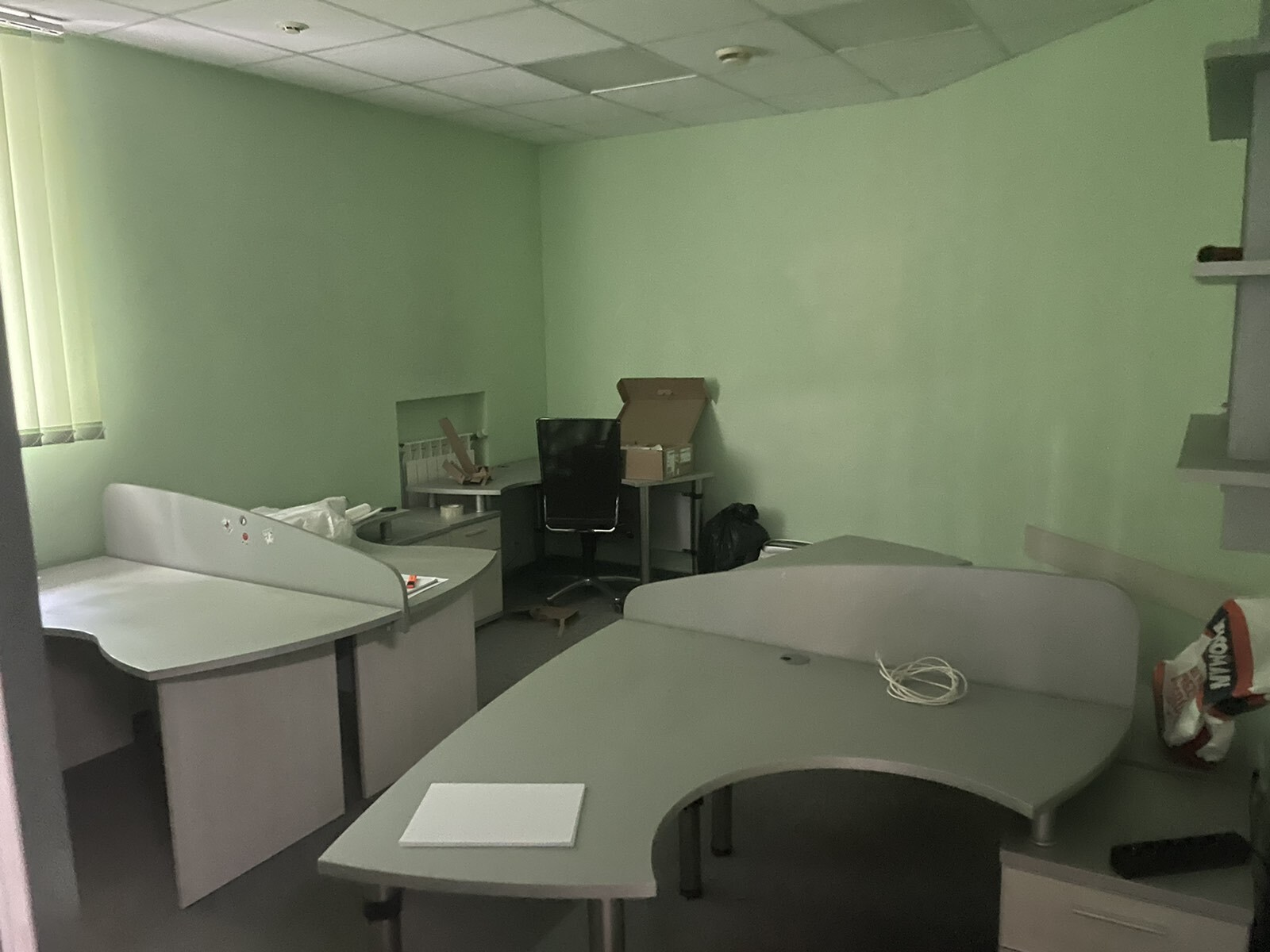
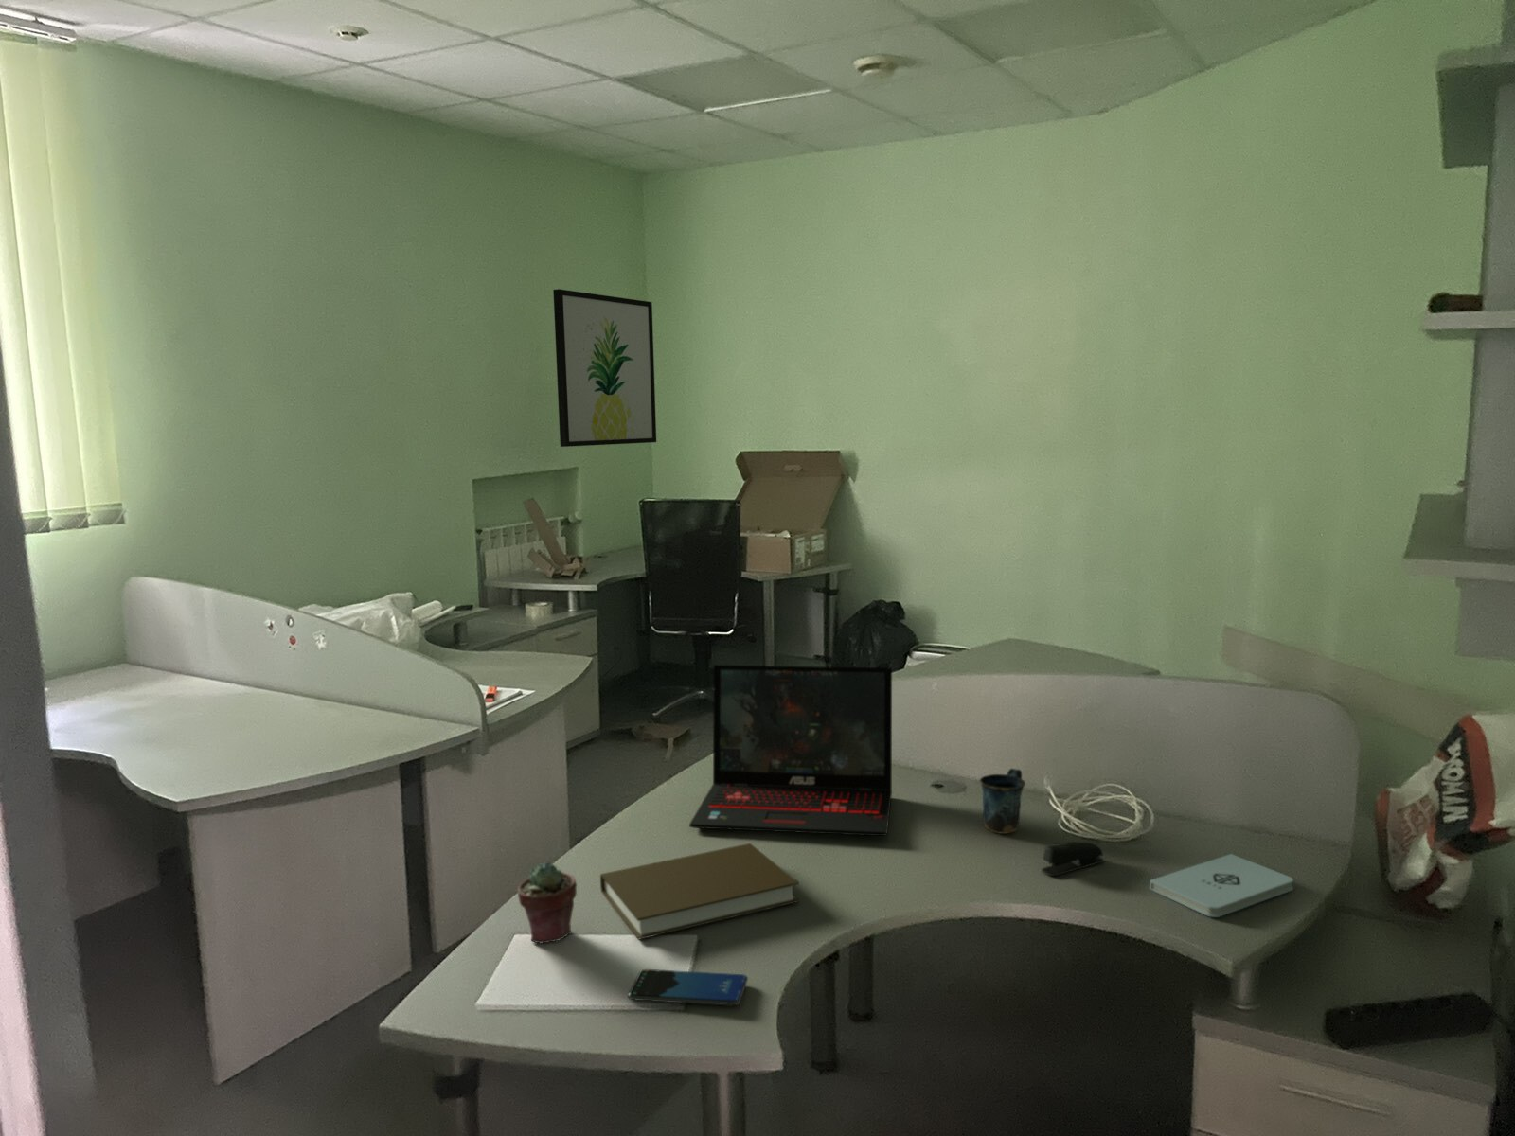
+ notepad [1149,853,1294,919]
+ book [599,842,800,941]
+ stapler [1040,840,1105,877]
+ wall art [552,288,657,447]
+ laptop [688,663,893,836]
+ potted succulent [517,862,577,944]
+ mug [979,767,1026,835]
+ smartphone [626,969,749,1007]
